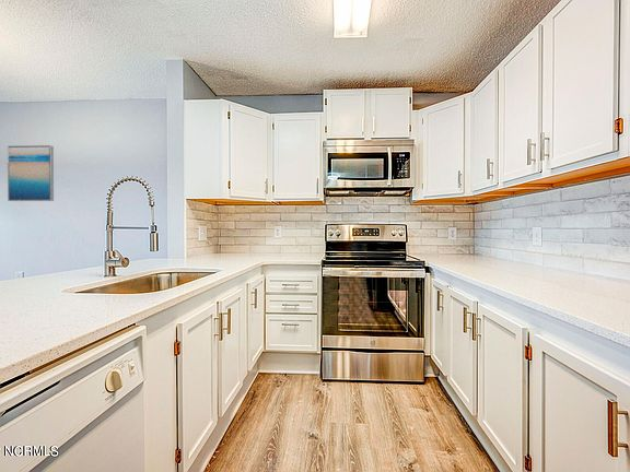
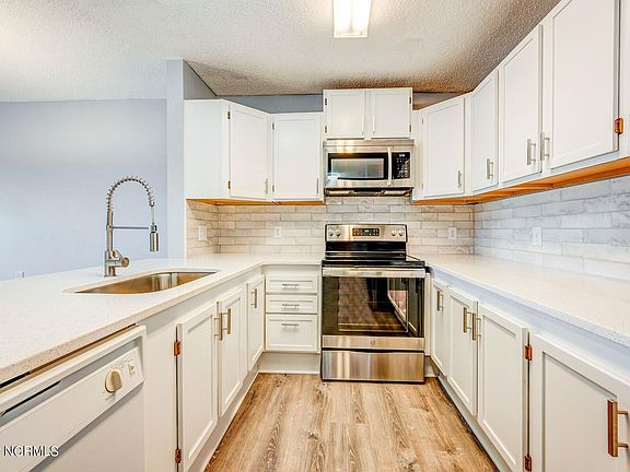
- wall art [7,144,55,202]
